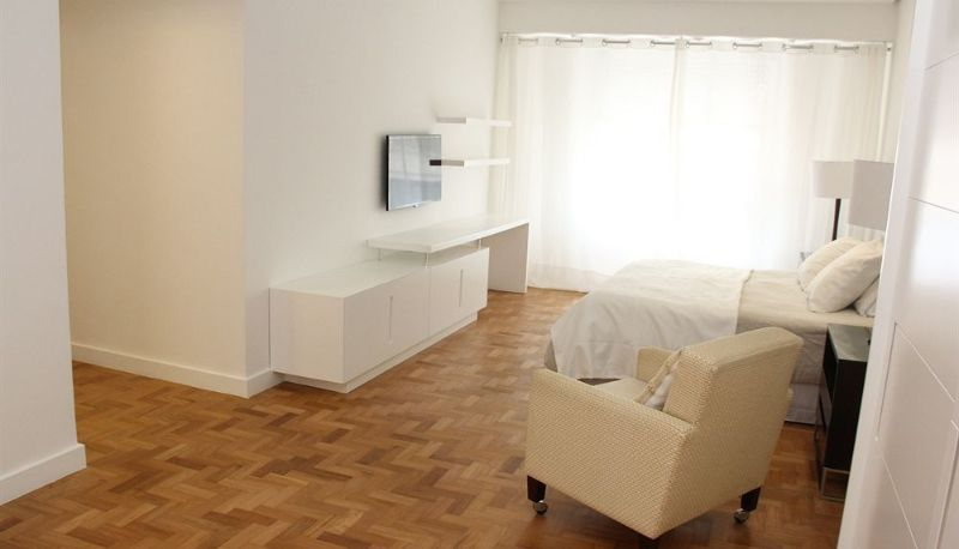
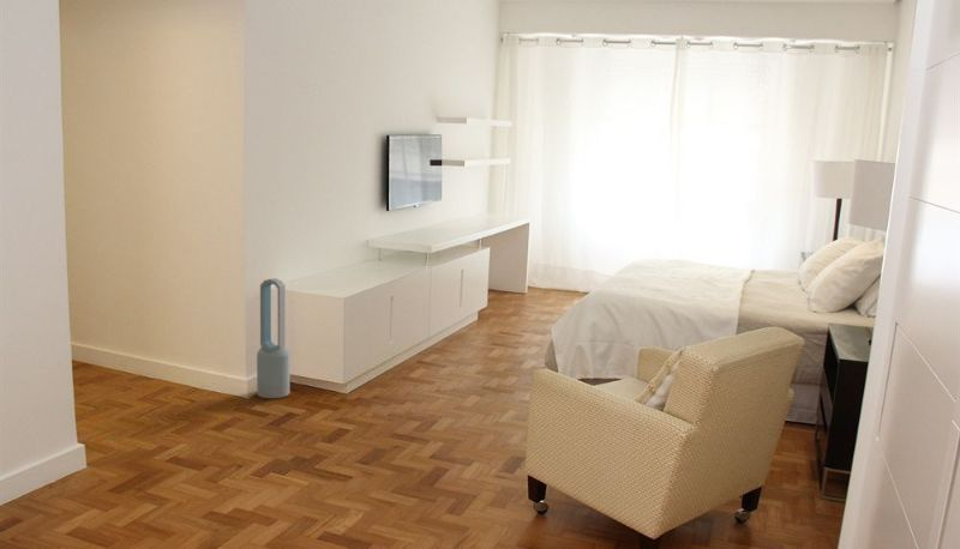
+ air purifier [256,277,290,399]
